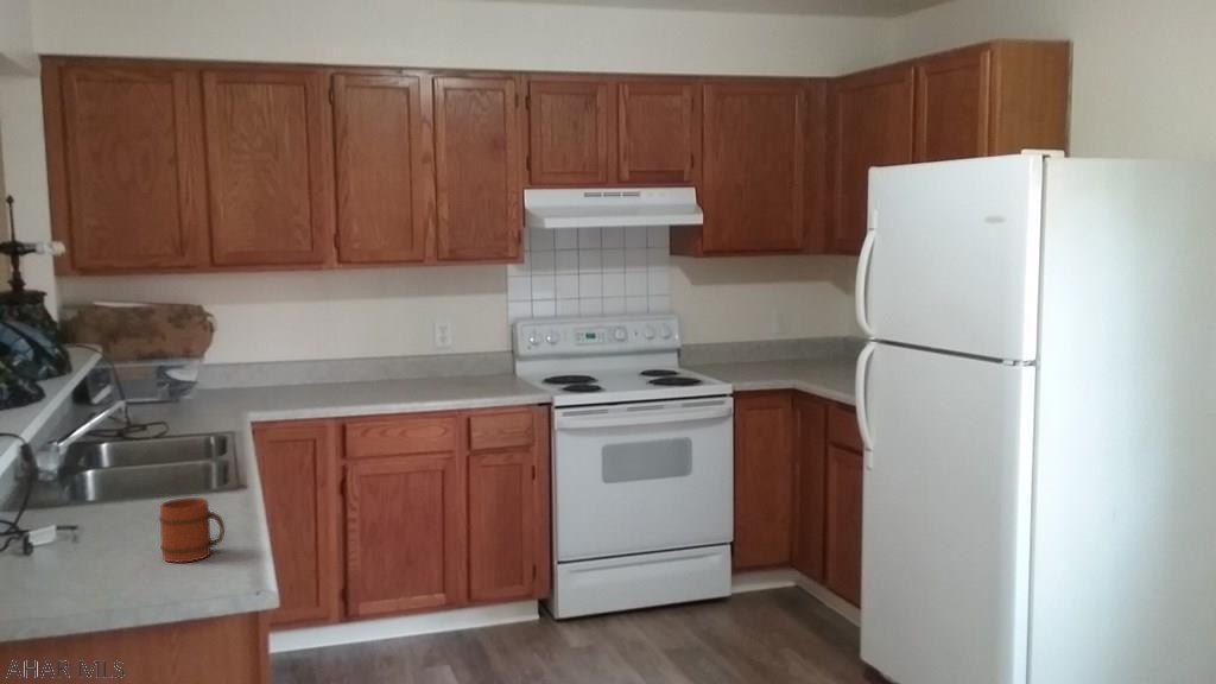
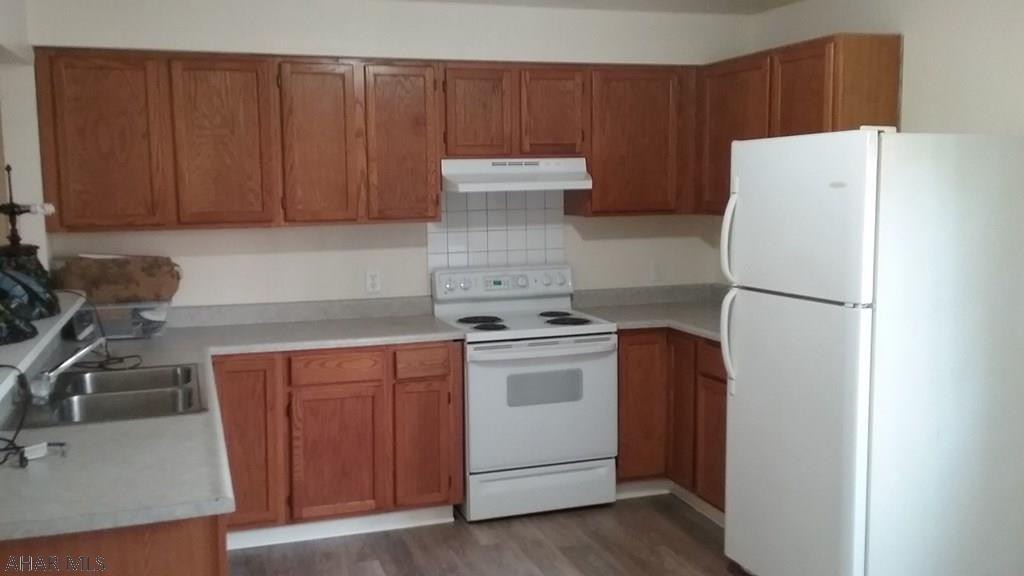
- mug [158,496,226,564]
